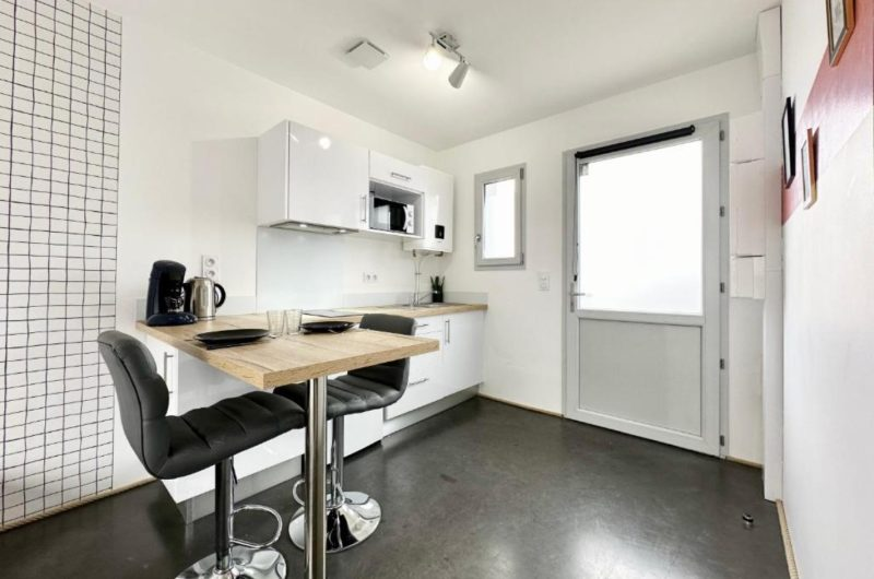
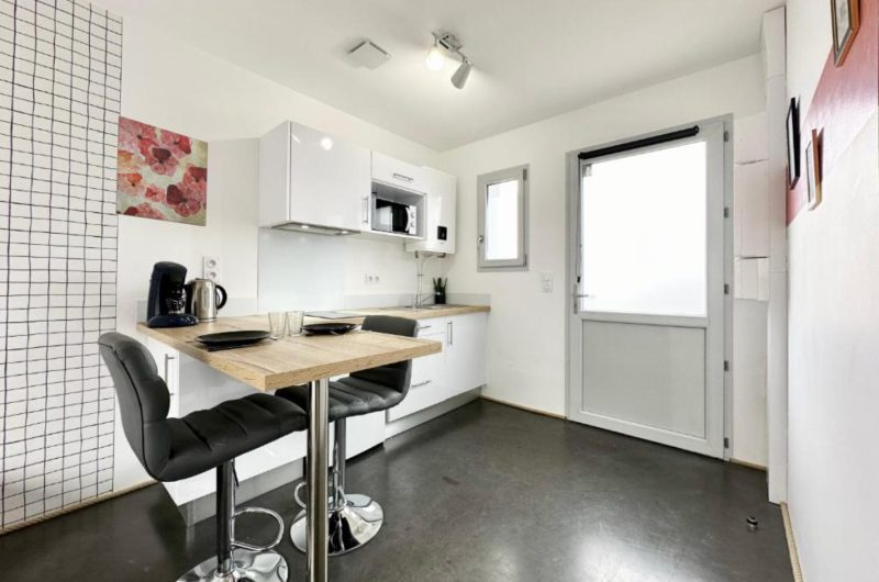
+ wall art [114,115,209,227]
